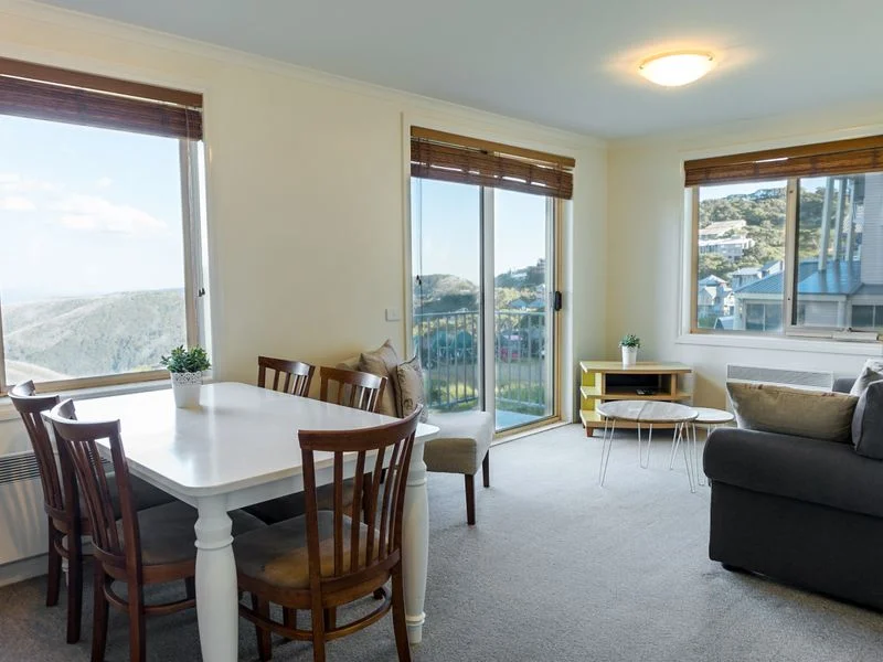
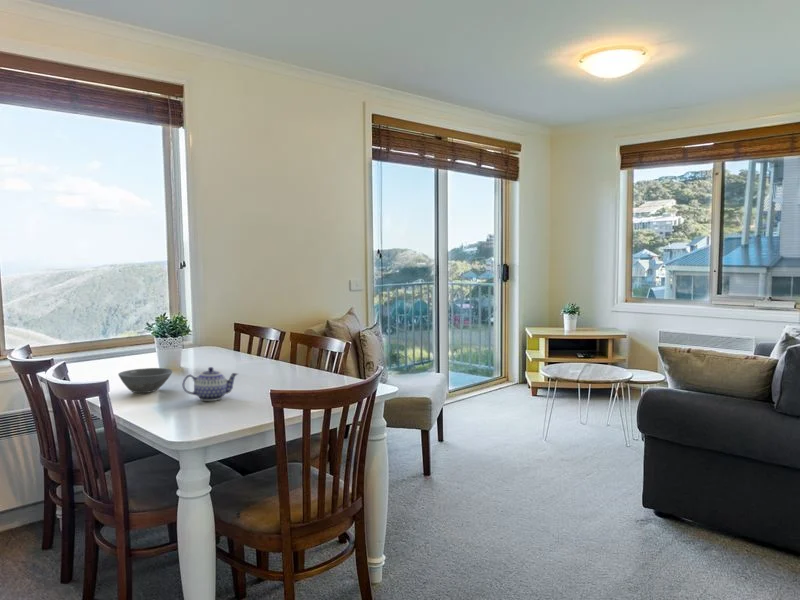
+ teapot [181,366,239,402]
+ bowl [117,367,173,394]
